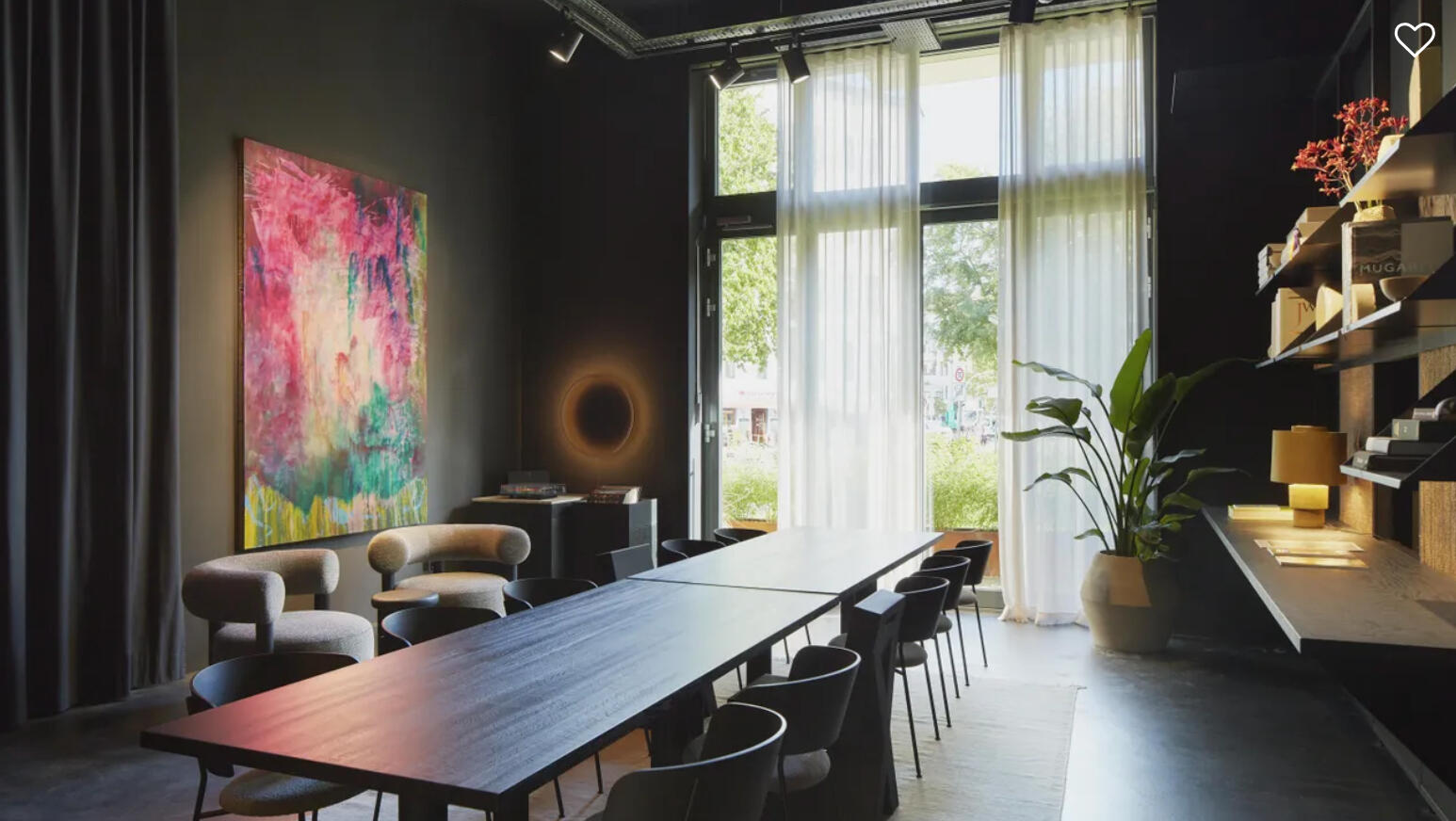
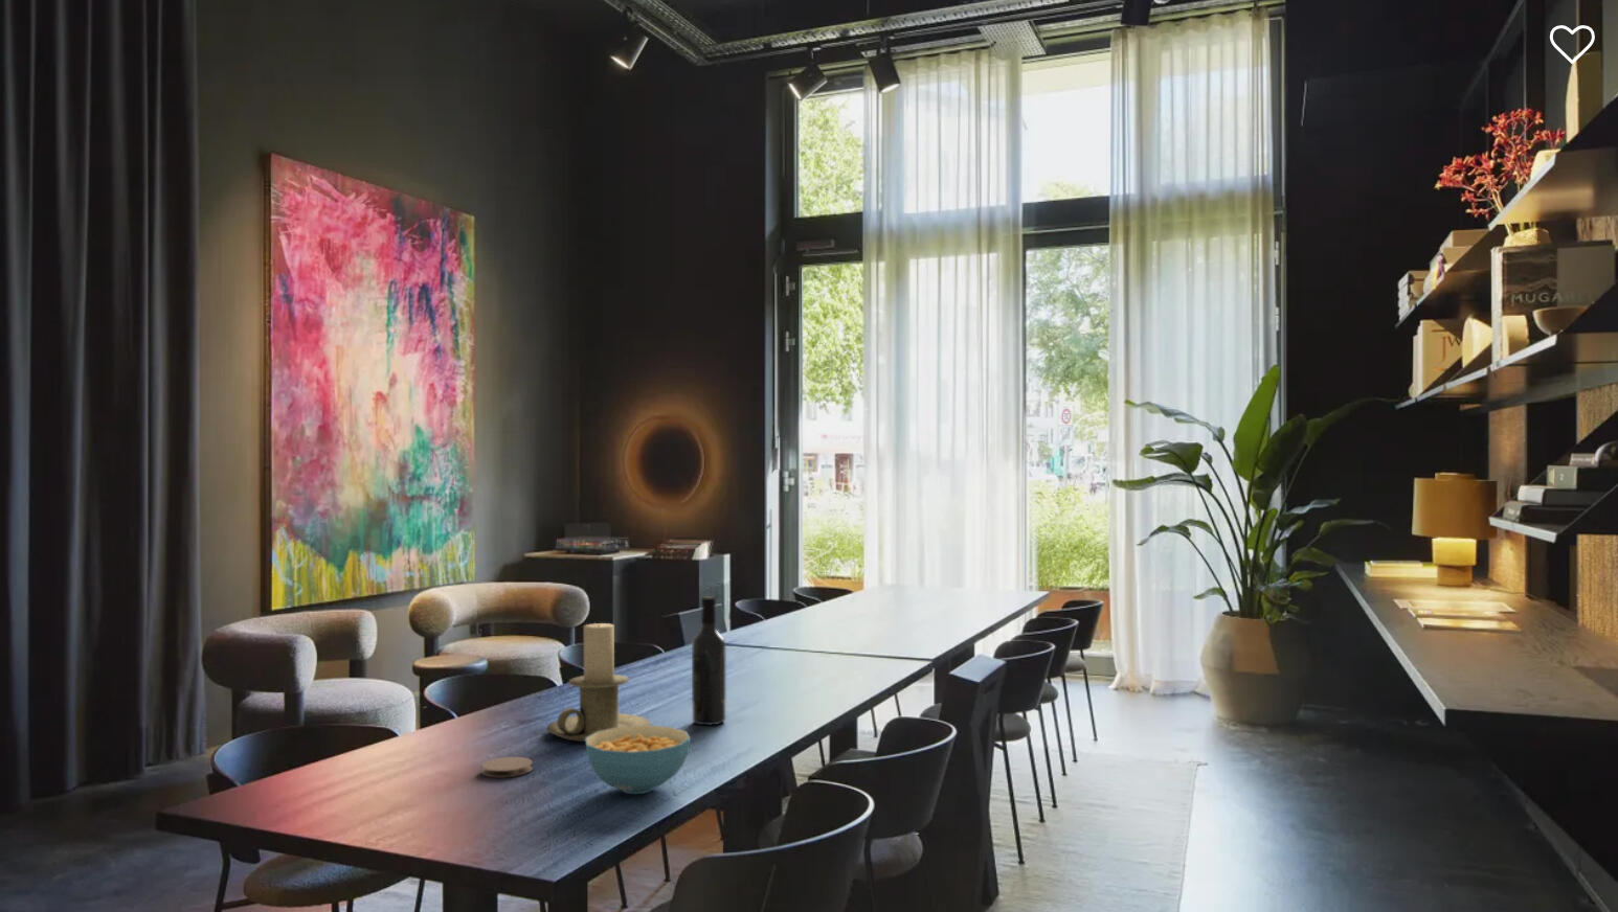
+ candle holder [546,622,652,742]
+ cereal bowl [585,724,692,795]
+ wine bottle [691,595,727,725]
+ coaster [480,756,533,778]
